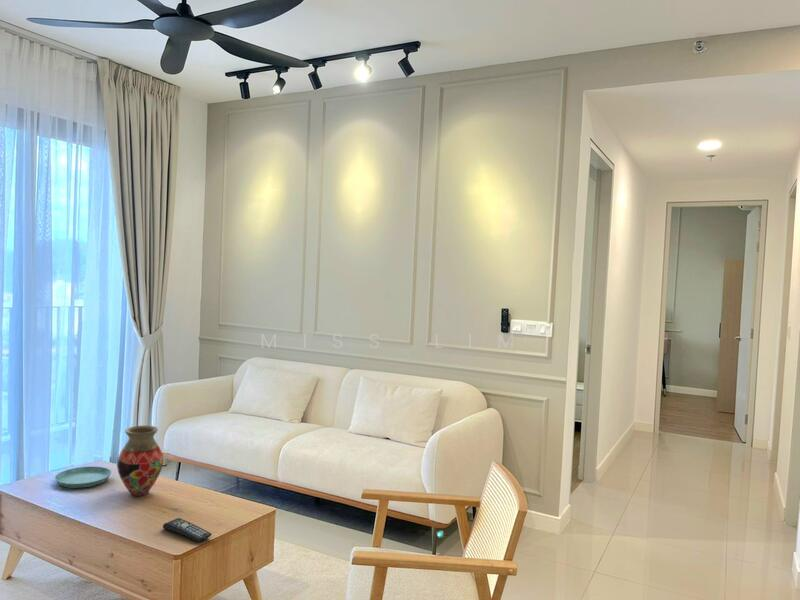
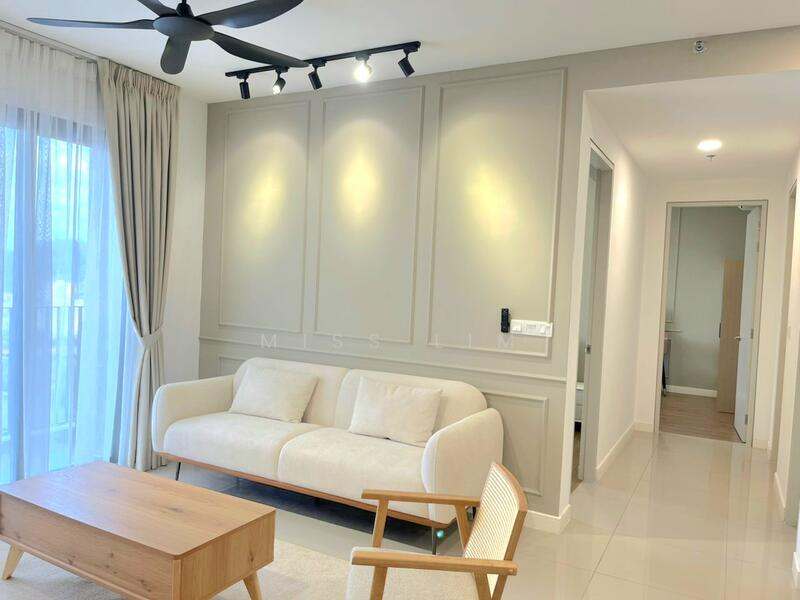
- vase [116,425,164,497]
- remote control [162,517,213,543]
- saucer [54,465,112,489]
